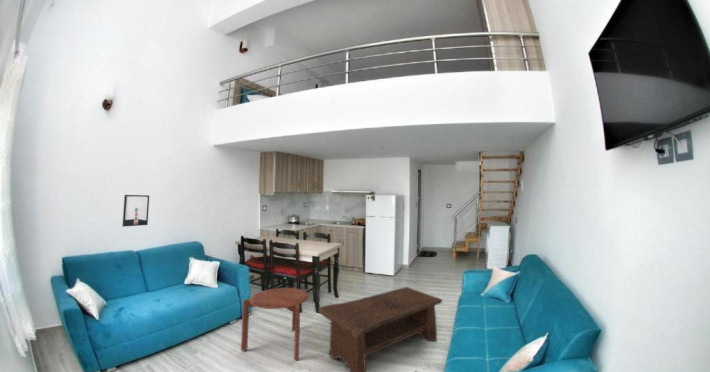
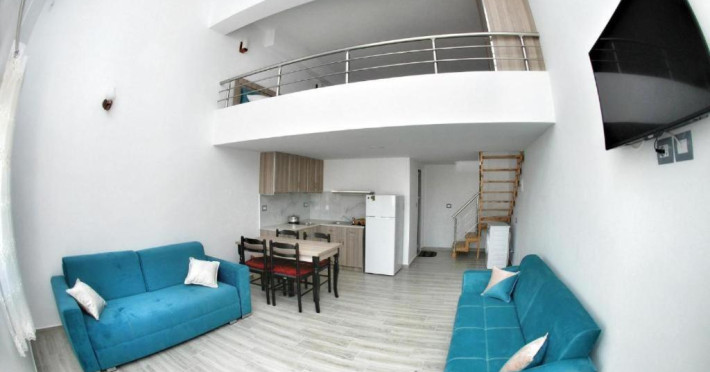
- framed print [121,194,150,227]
- coffee table [317,286,443,372]
- side table [240,286,310,361]
